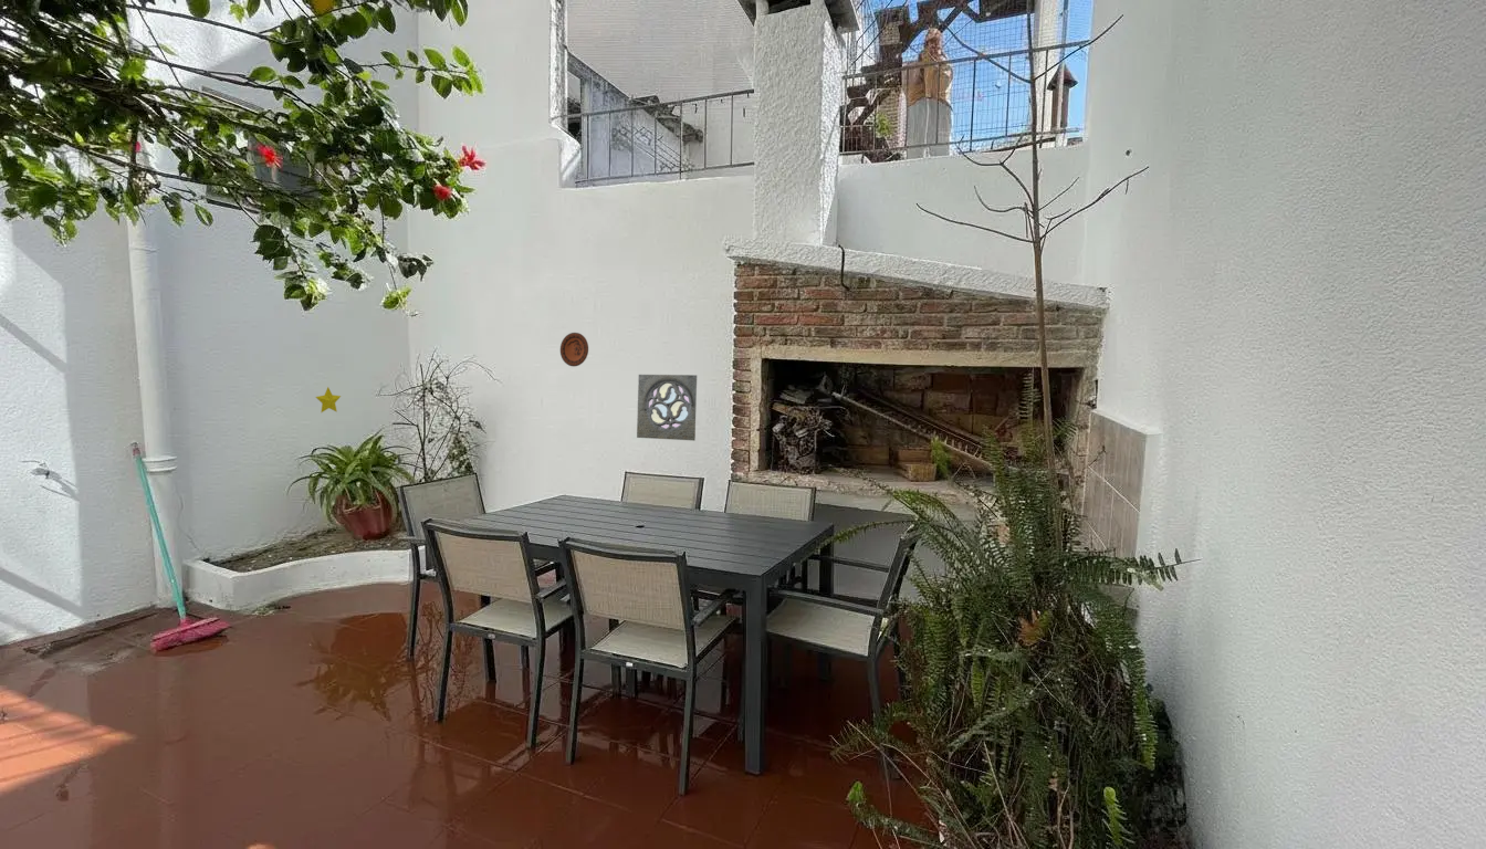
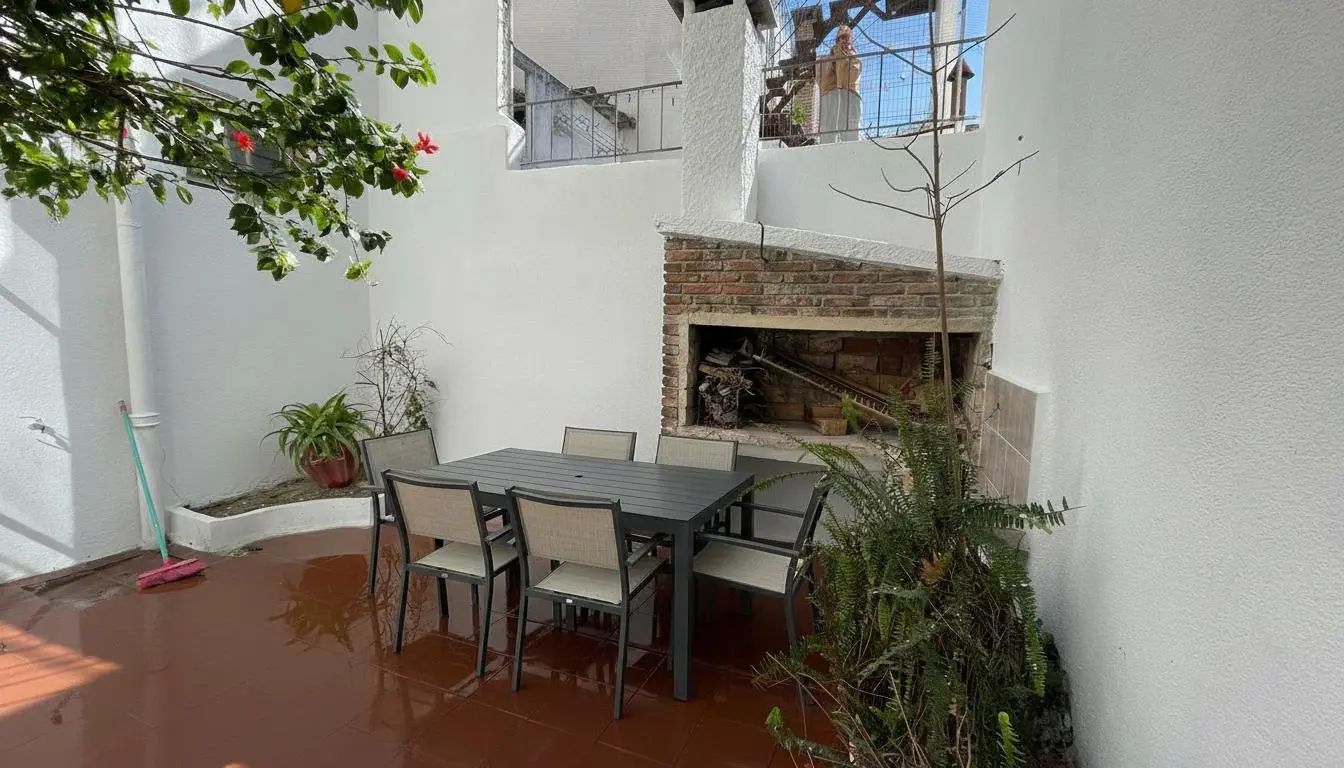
- decorative plate [559,332,589,367]
- decorative star [315,386,342,415]
- wall ornament [636,374,698,442]
